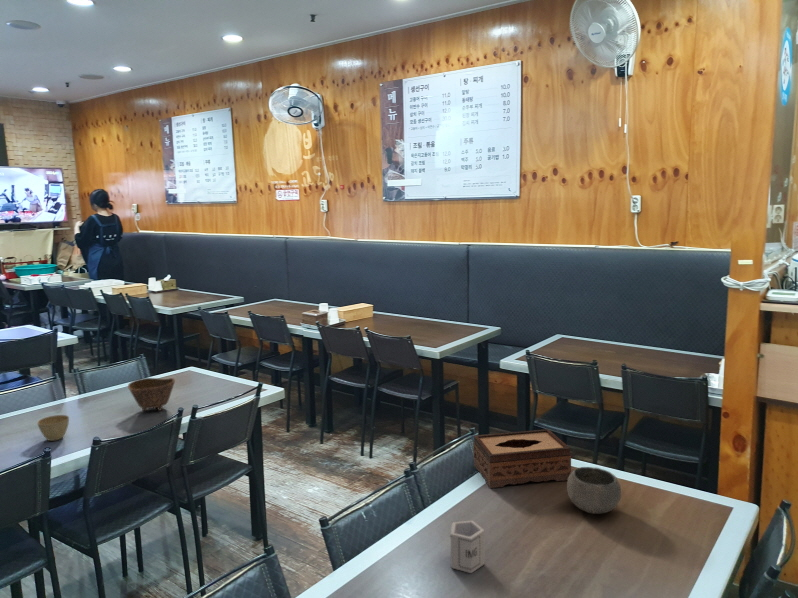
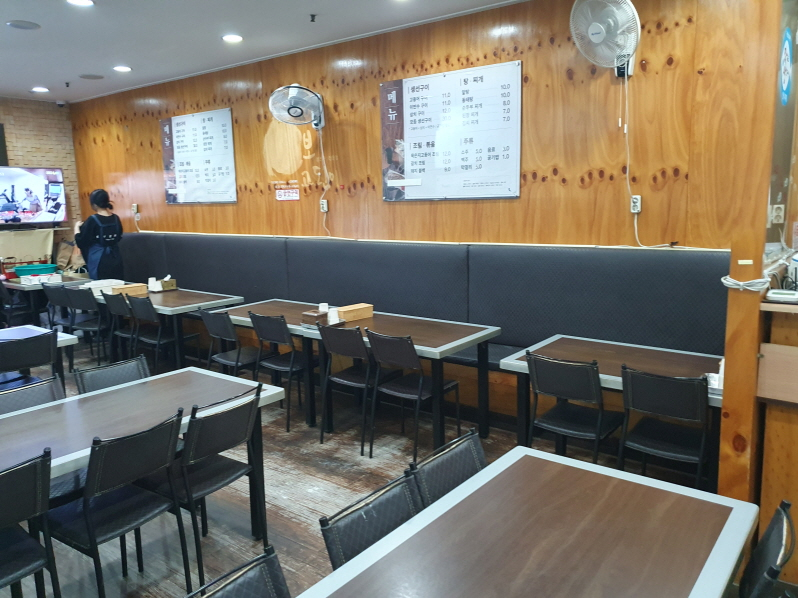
- flower pot [36,414,70,442]
- bowl [127,377,176,412]
- tissue box [472,428,572,489]
- bowl [566,466,622,515]
- cup [450,520,486,574]
